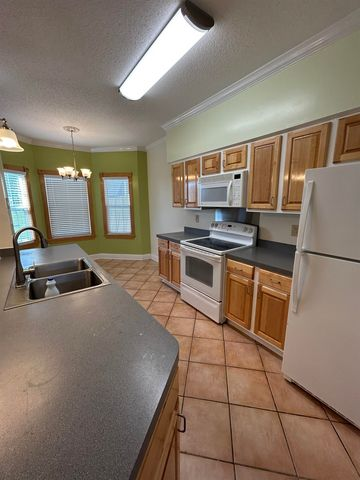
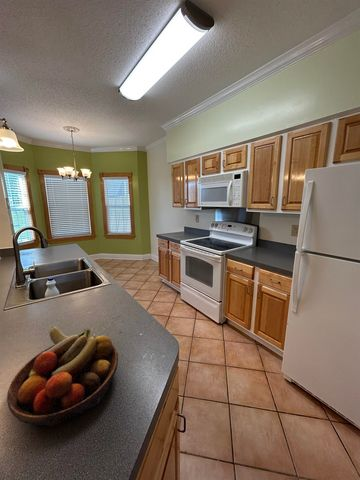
+ fruit bowl [6,325,119,427]
